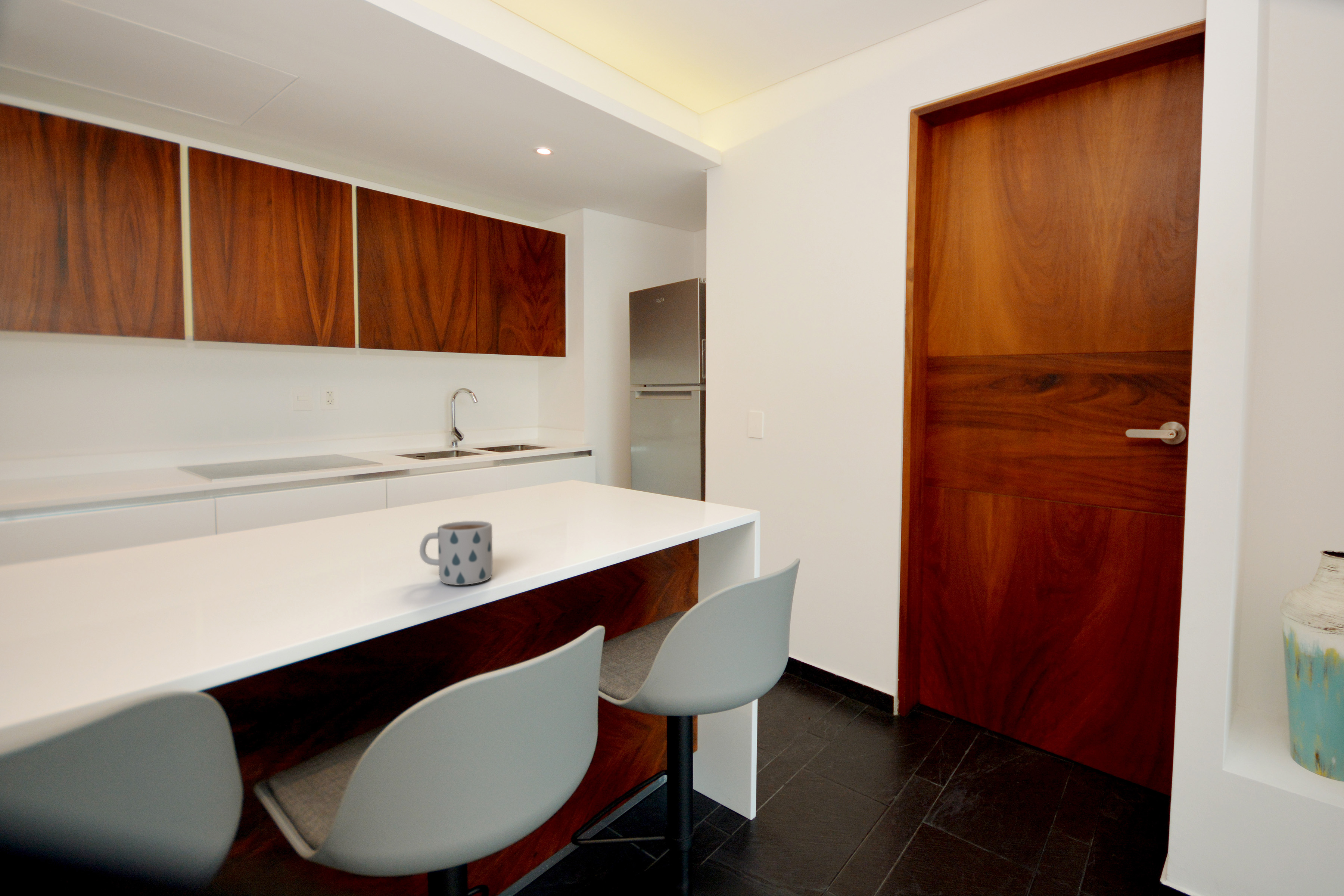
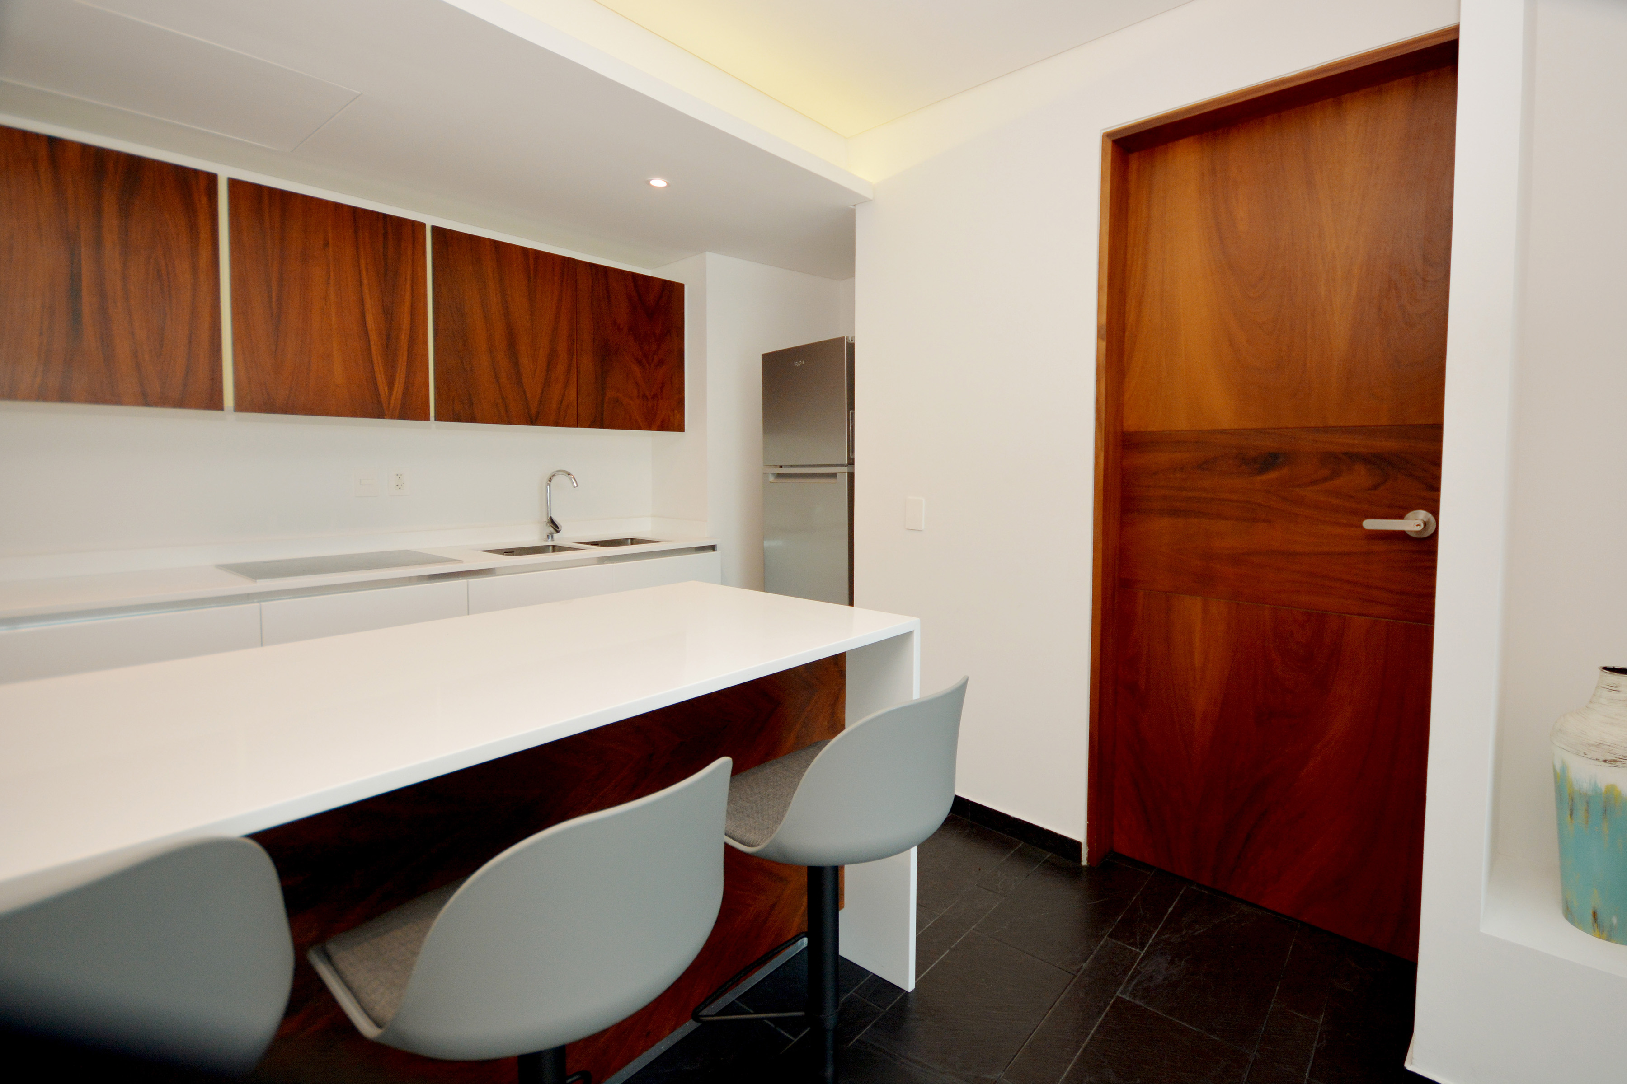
- mug [419,520,493,585]
